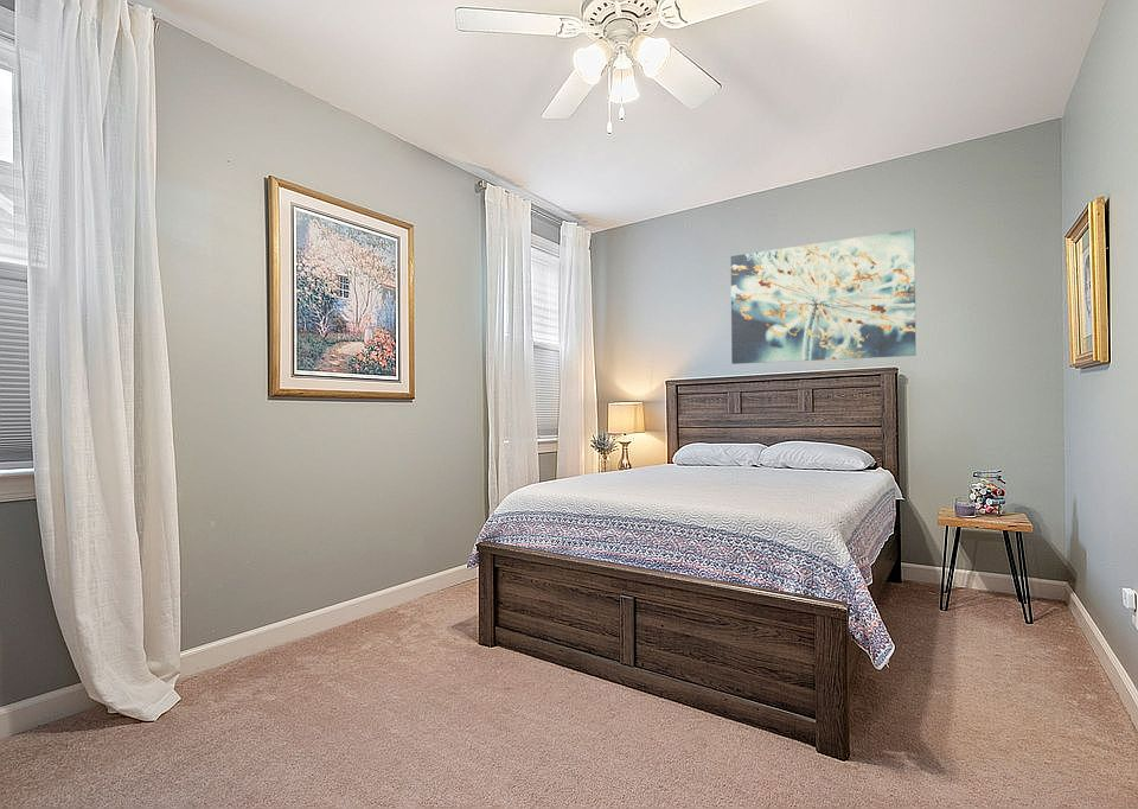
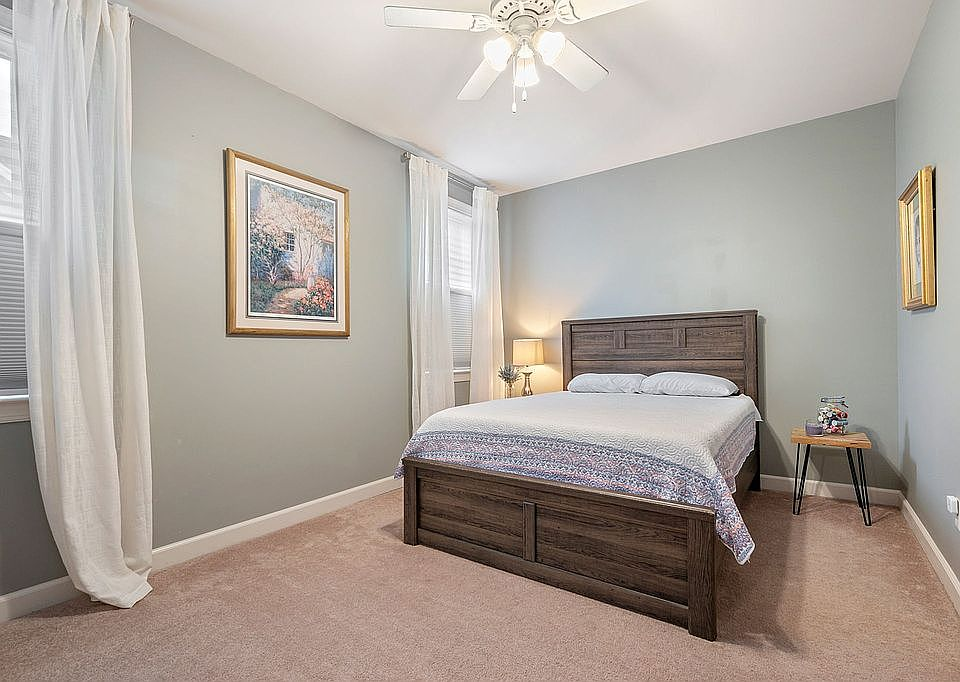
- wall art [730,228,918,365]
